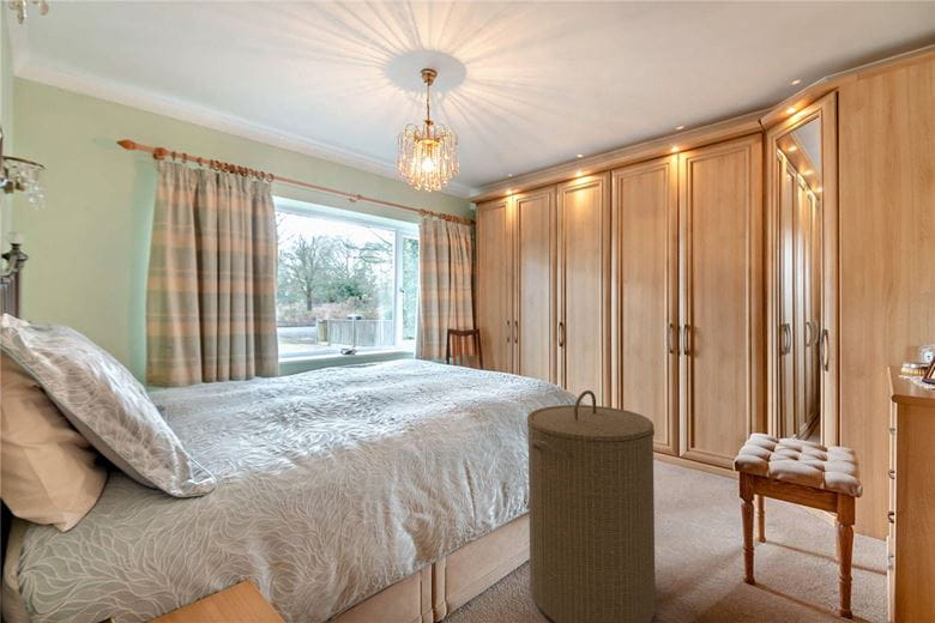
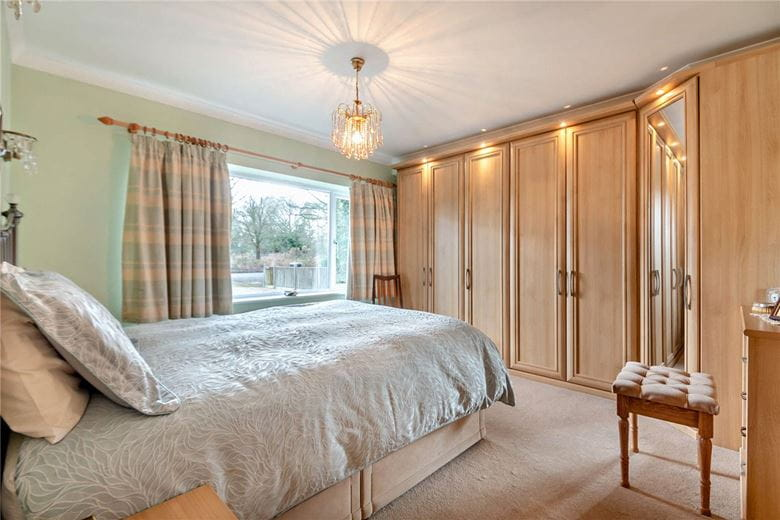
- laundry hamper [526,389,657,623]
